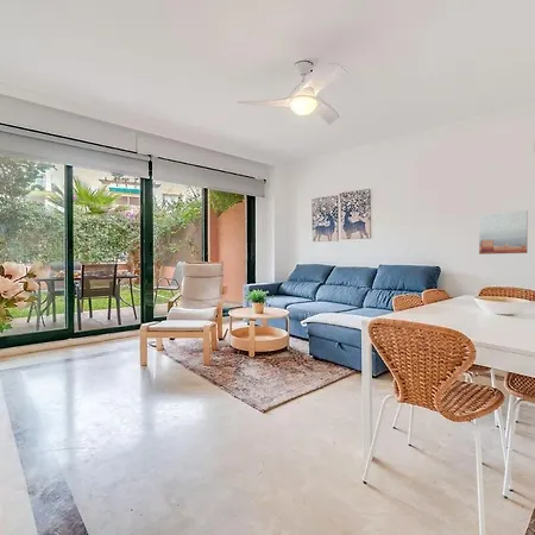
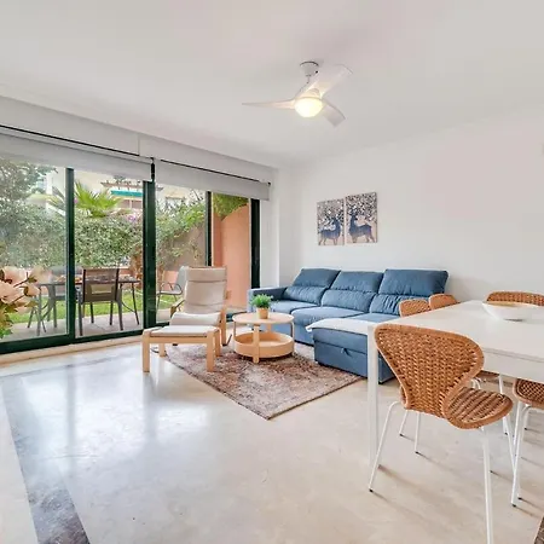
- wall art [478,209,529,256]
